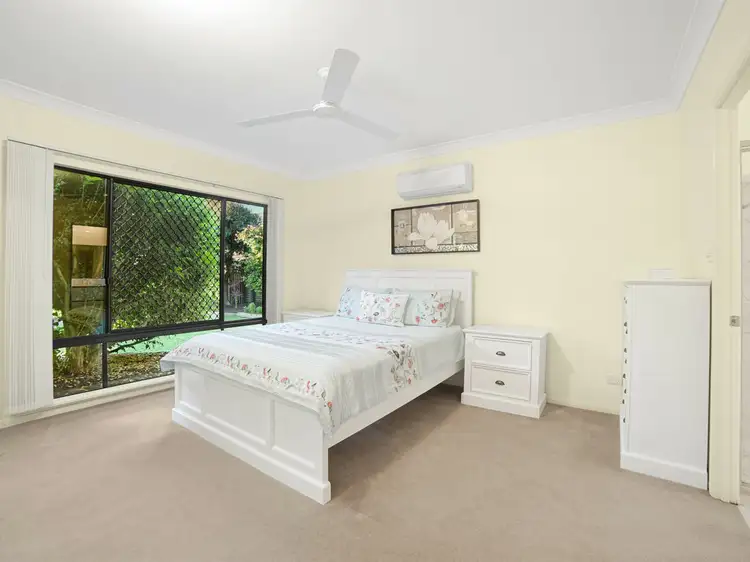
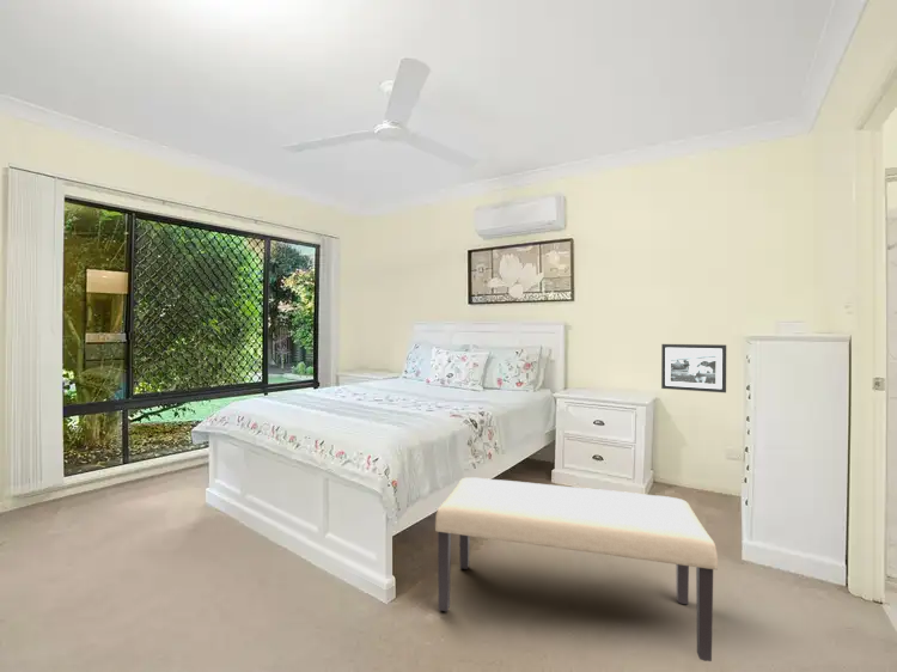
+ picture frame [660,343,727,393]
+ bench [434,477,719,662]
